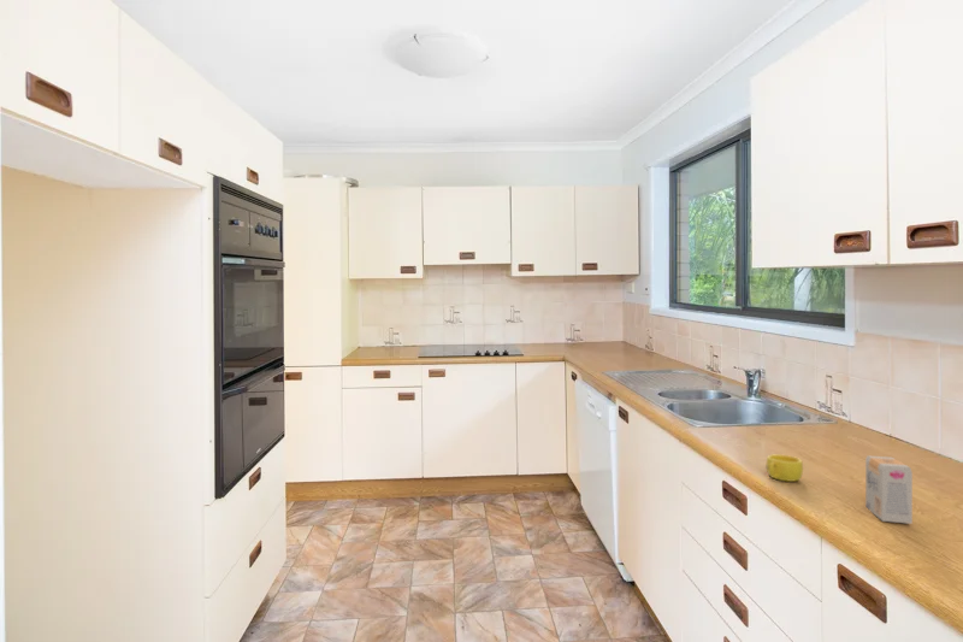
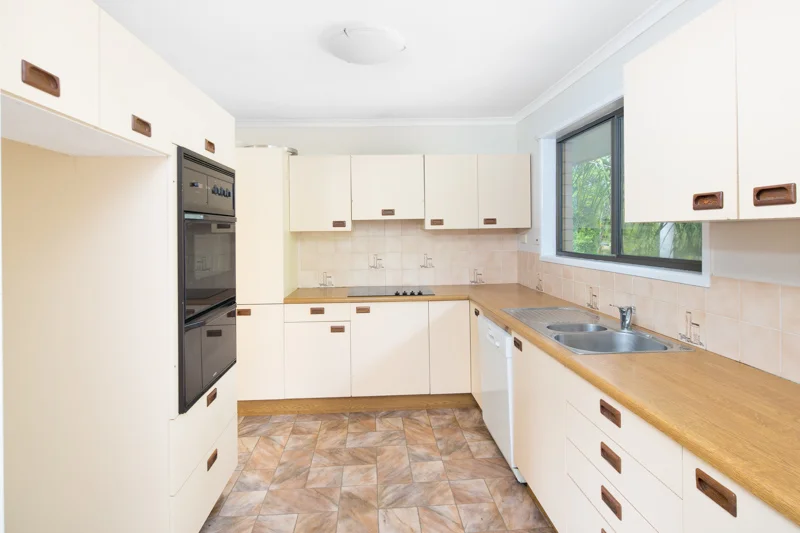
- cup [766,454,804,483]
- tea box [864,454,914,525]
